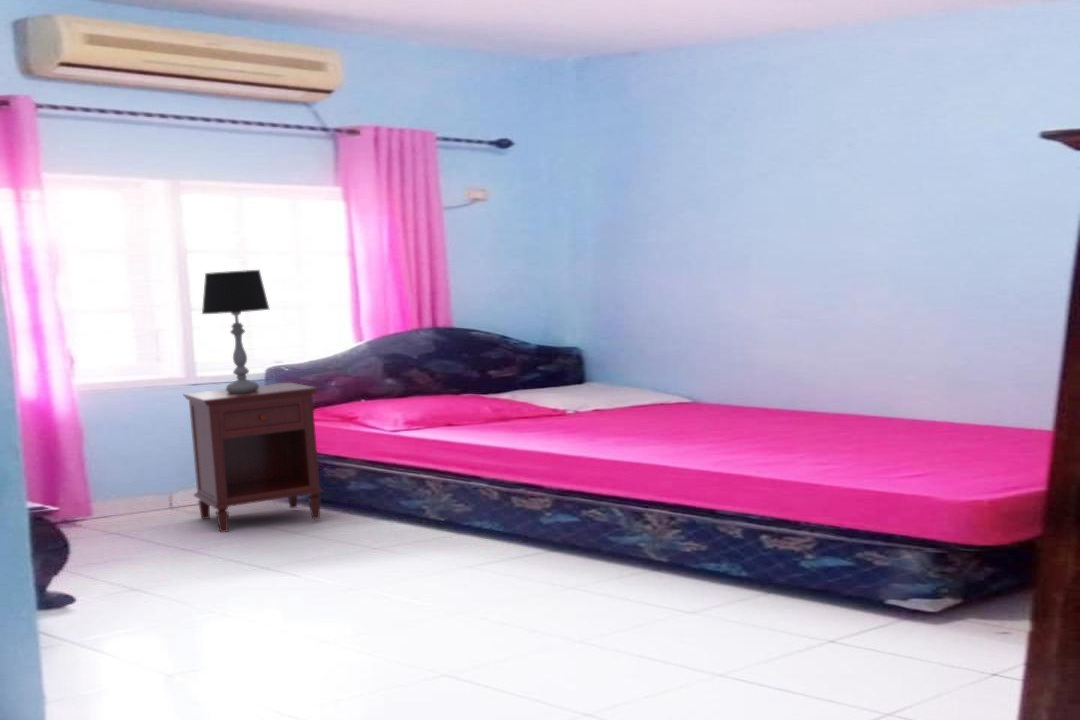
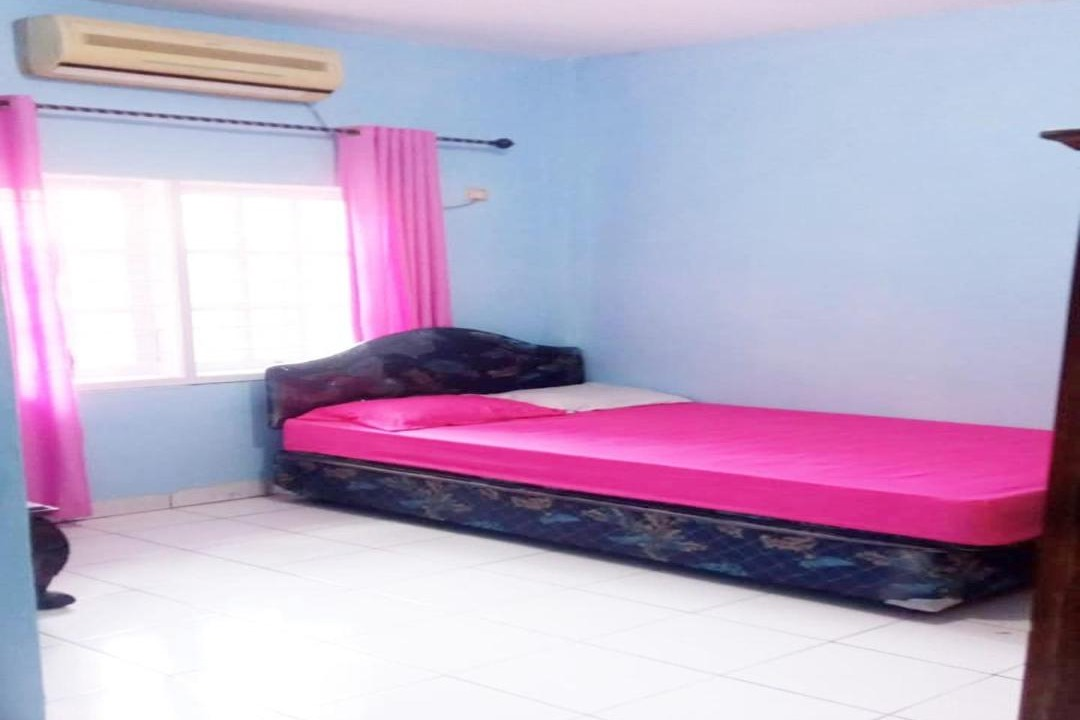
- table lamp [201,269,271,393]
- nightstand [182,381,325,533]
